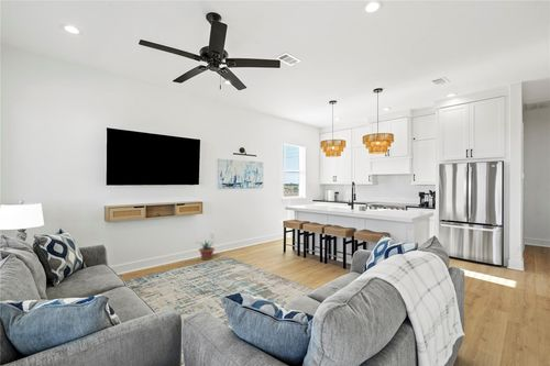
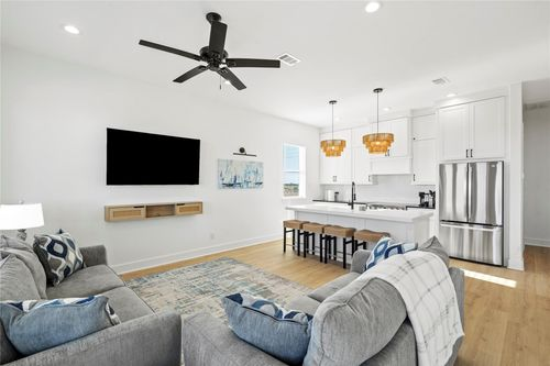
- potted plant [196,240,216,262]
